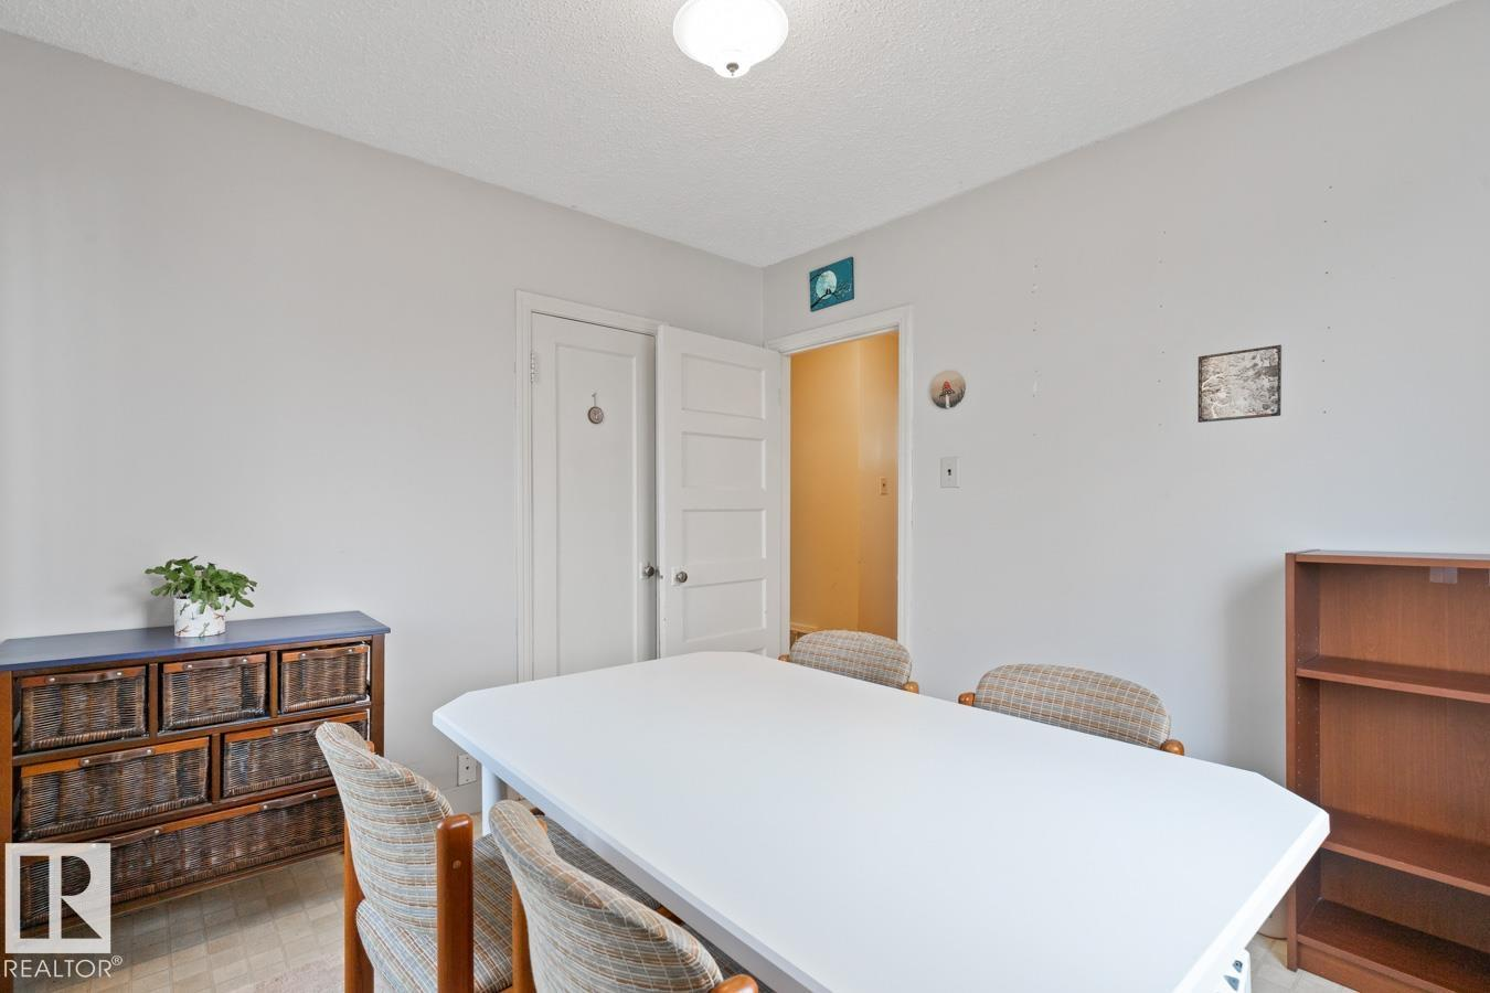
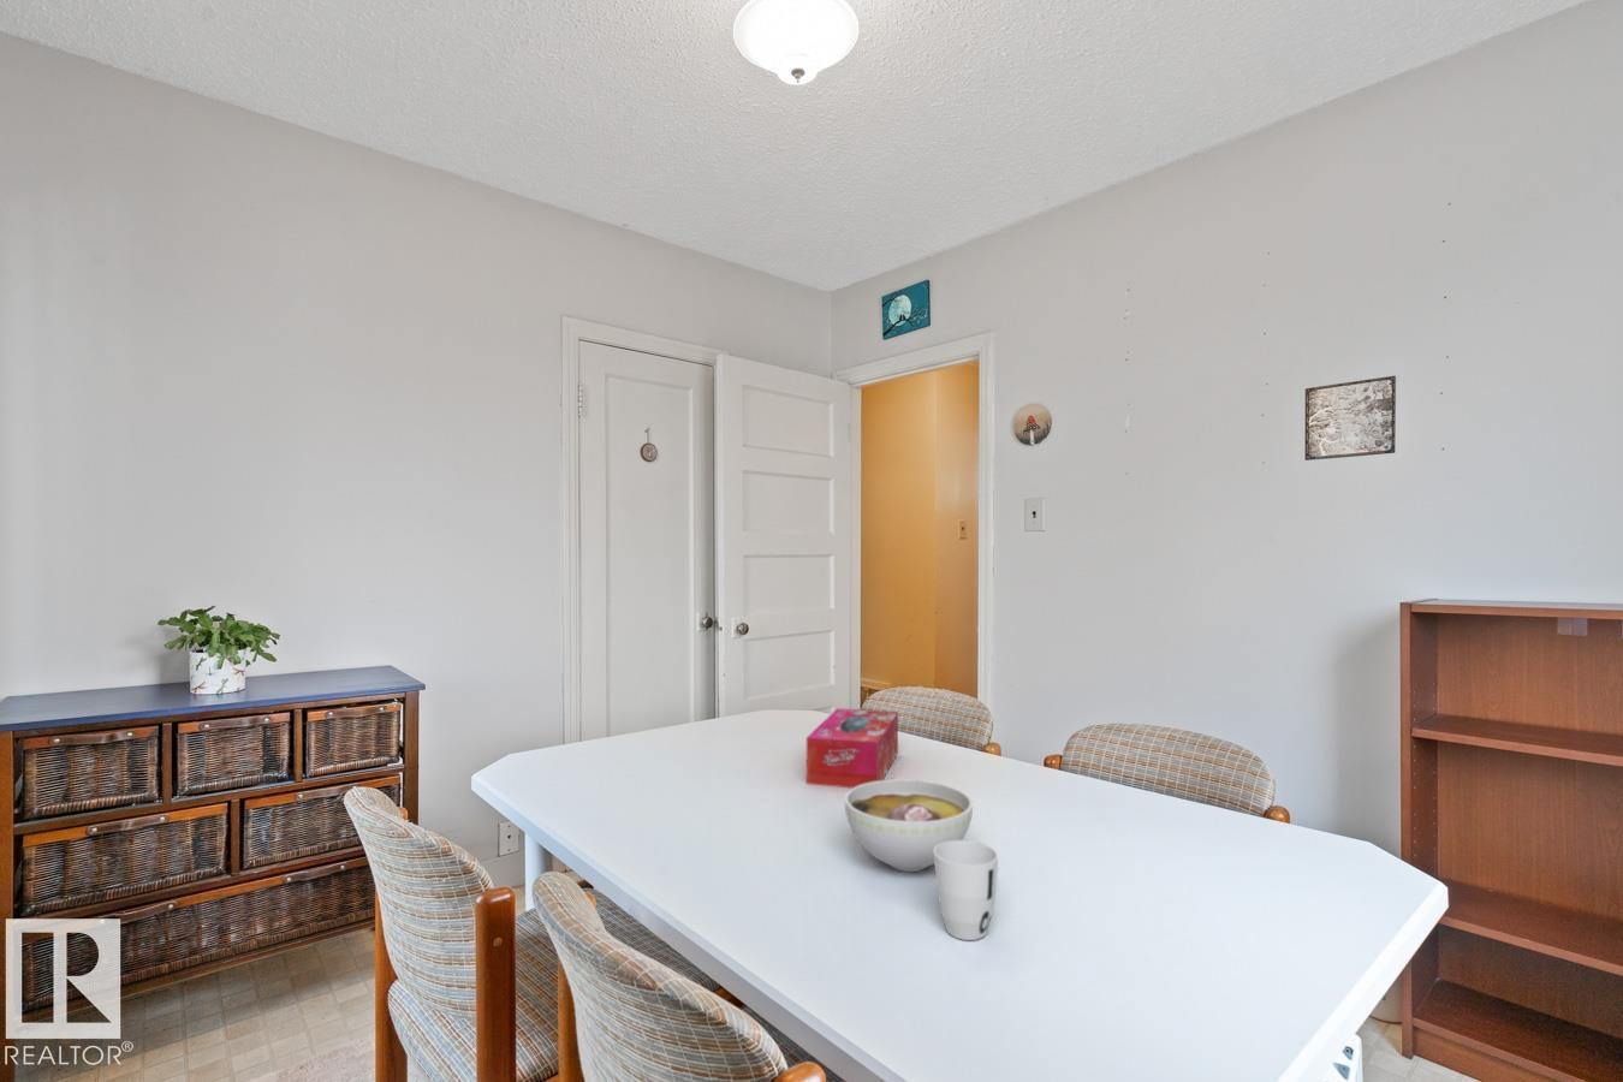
+ tissue box [805,706,900,789]
+ cup [935,839,999,942]
+ bowl [843,778,973,873]
